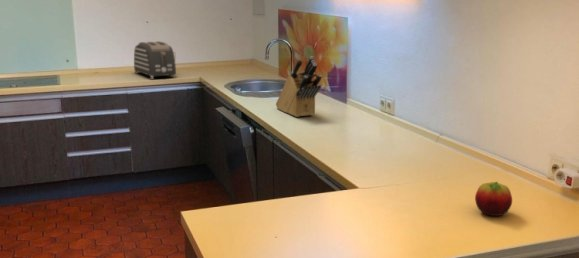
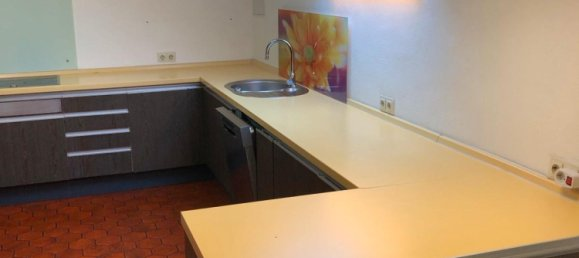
- knife block [275,55,323,118]
- fruit [474,181,513,217]
- toaster [133,40,177,80]
